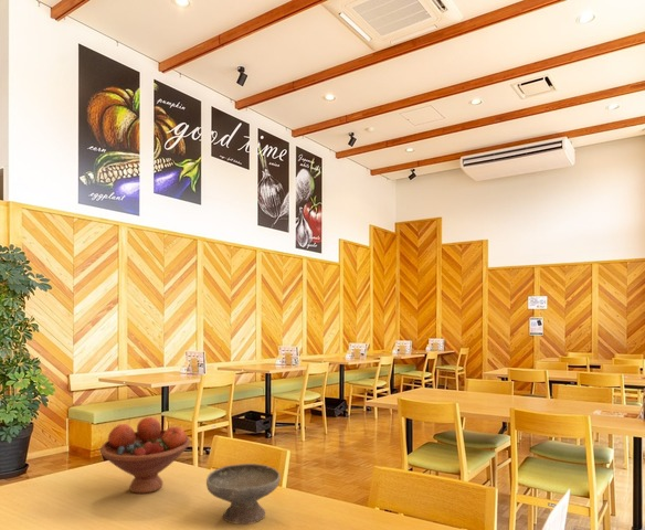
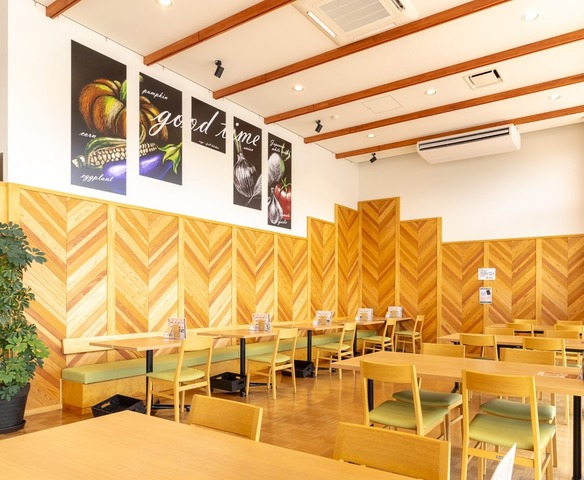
- fruit bowl [99,416,191,495]
- bowl [205,463,282,526]
